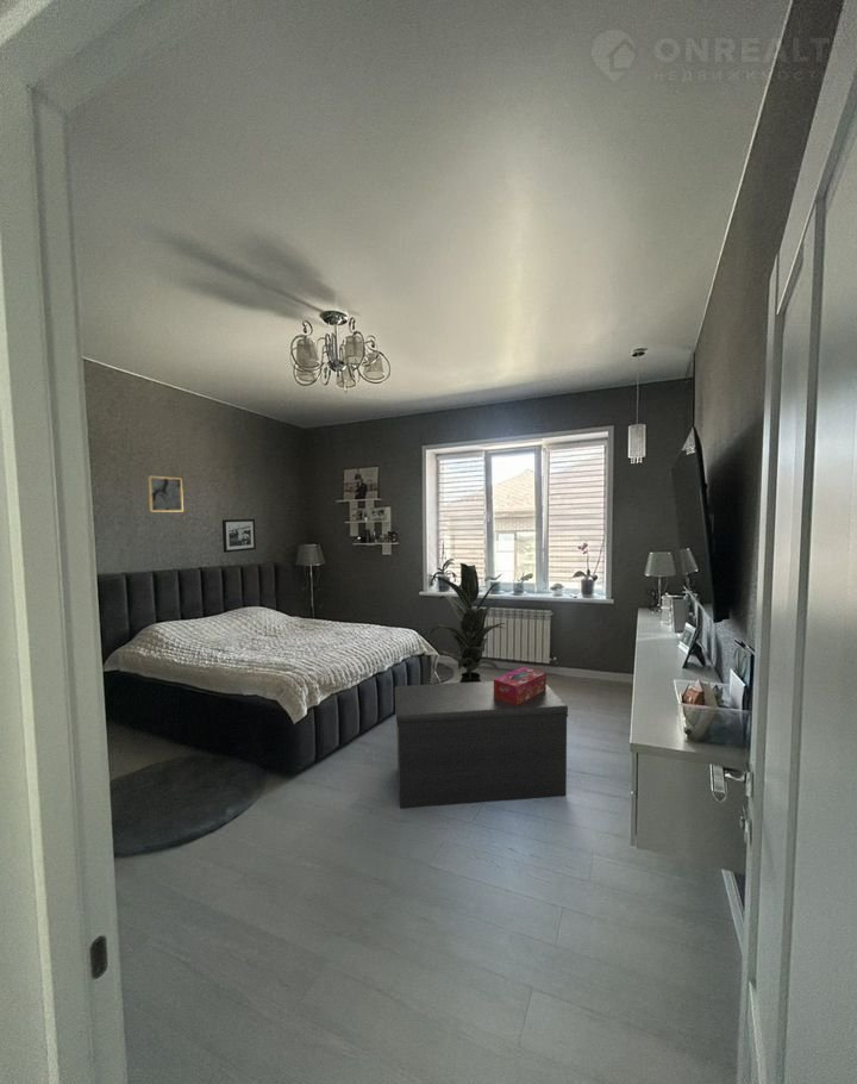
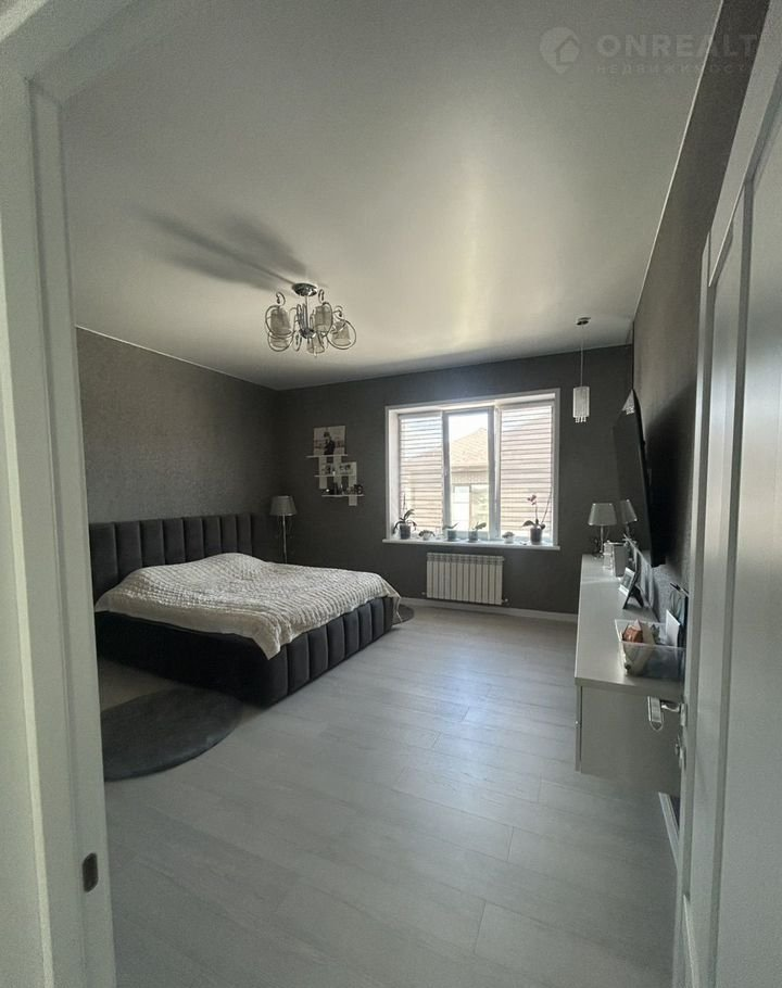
- indoor plant [428,562,508,683]
- wall art [146,474,184,513]
- picture frame [221,518,257,554]
- tissue box [493,666,548,705]
- bench [394,680,569,810]
